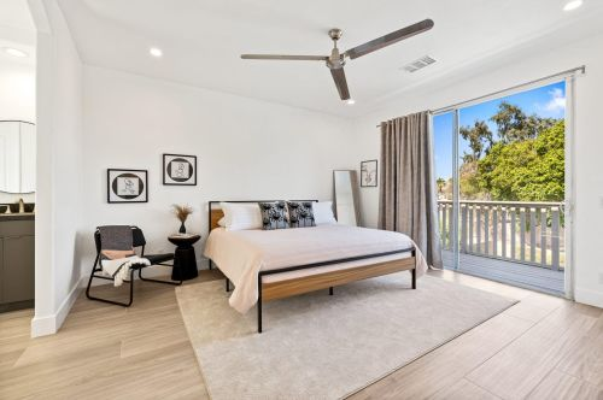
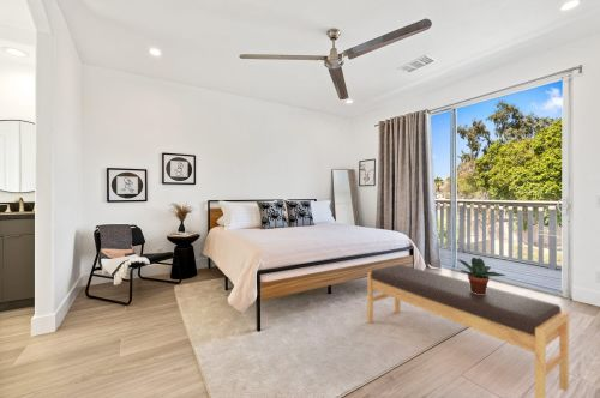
+ potted plant [456,257,506,294]
+ bench [366,264,570,398]
